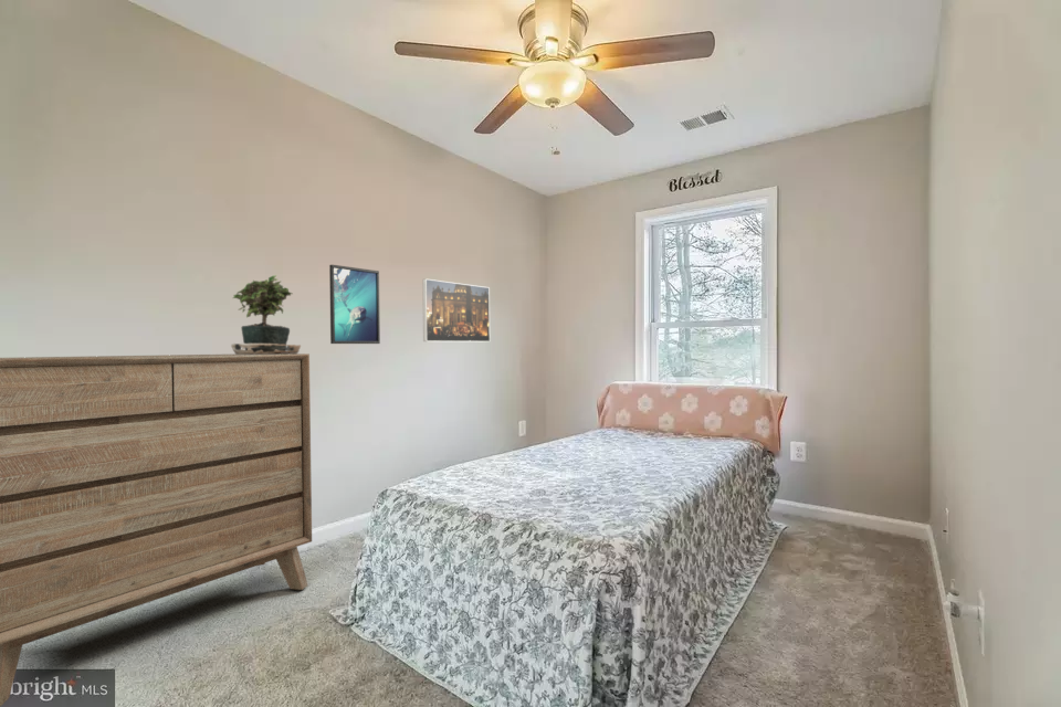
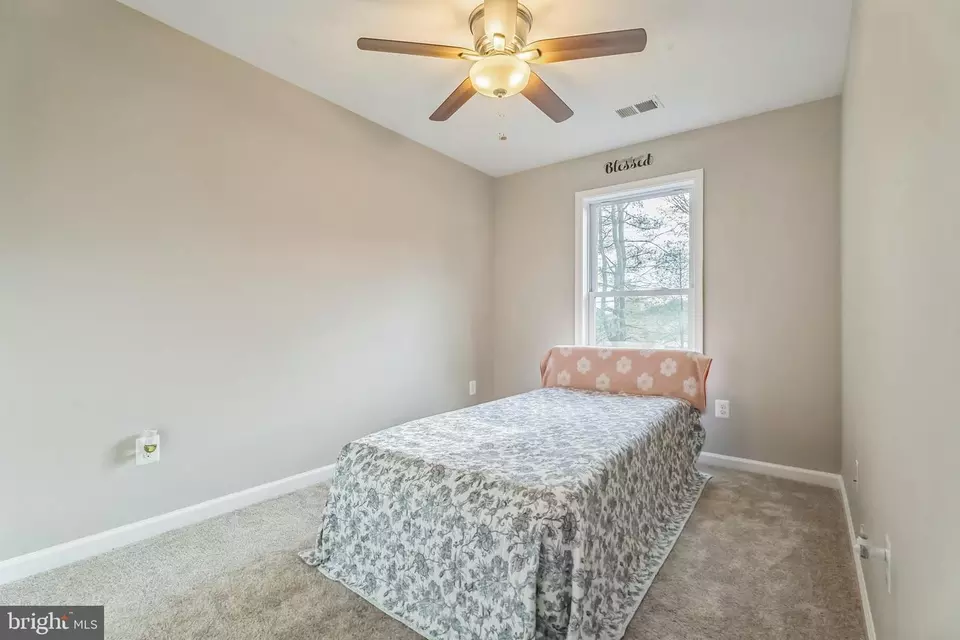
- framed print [328,264,381,345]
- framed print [421,277,491,342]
- potted plant [224,274,302,355]
- dresser [0,352,313,707]
